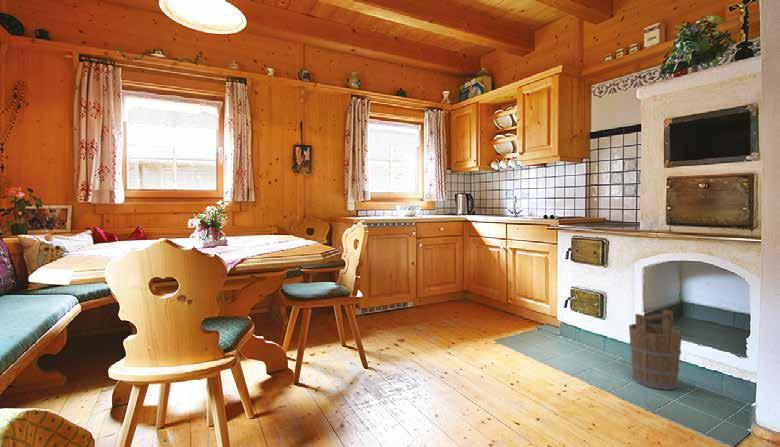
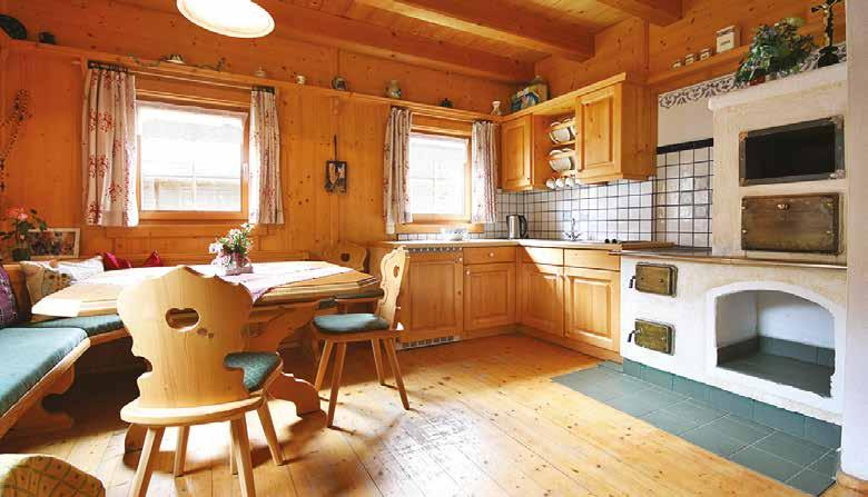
- bucket [628,308,683,391]
